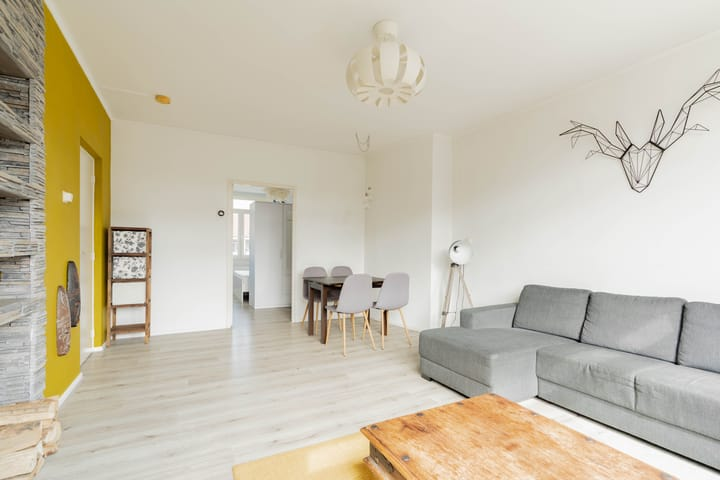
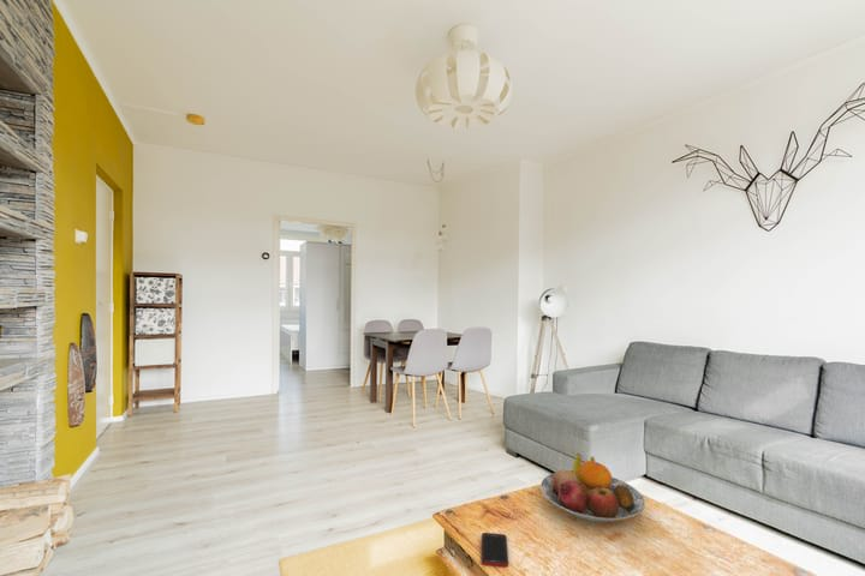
+ fruit bowl [539,452,646,523]
+ cell phone [479,532,509,569]
